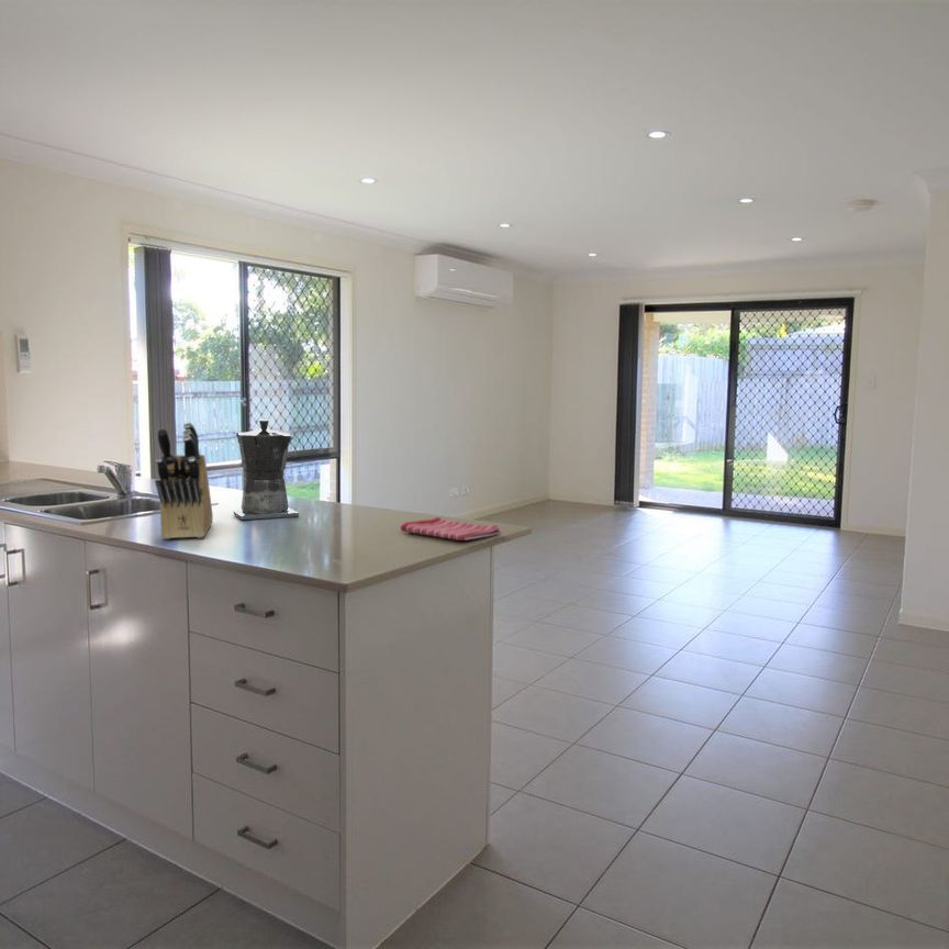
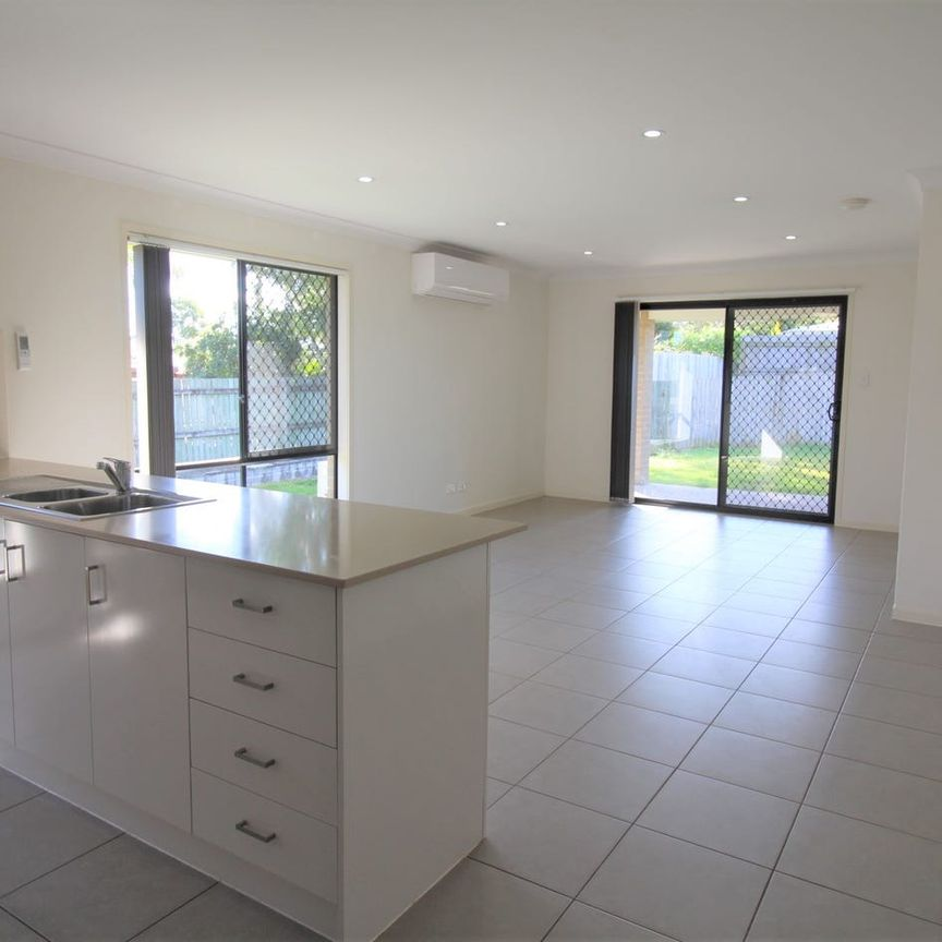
- dish towel [400,516,502,542]
- knife block [154,422,214,540]
- coffee maker [232,418,300,521]
